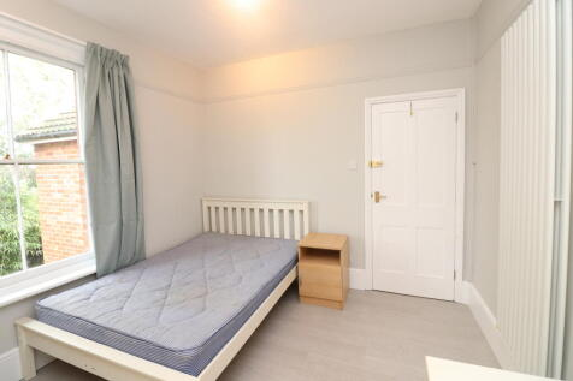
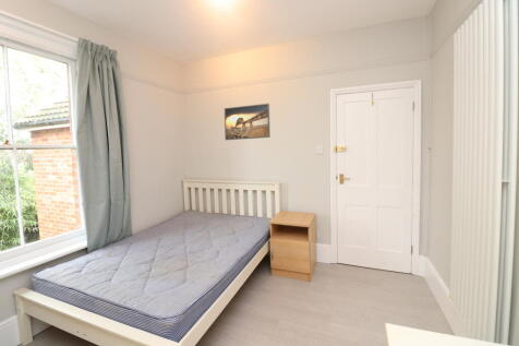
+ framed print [224,103,271,141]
